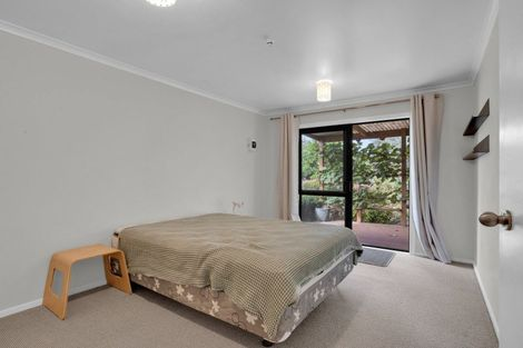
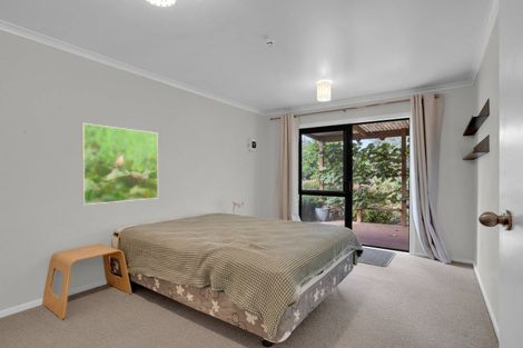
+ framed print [81,122,159,206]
